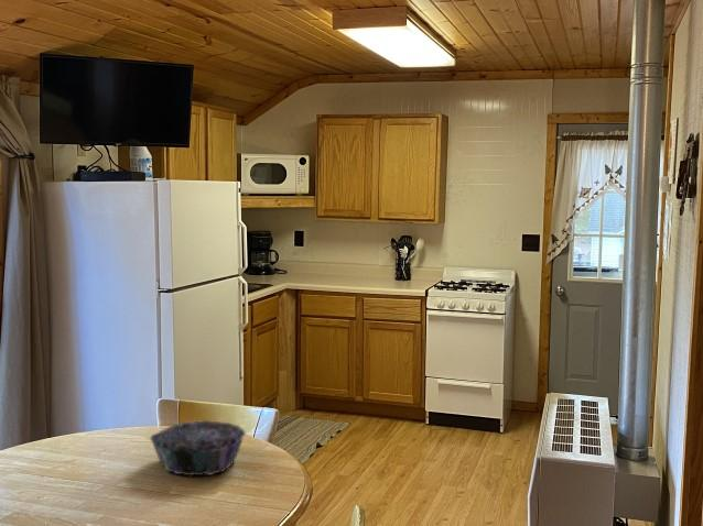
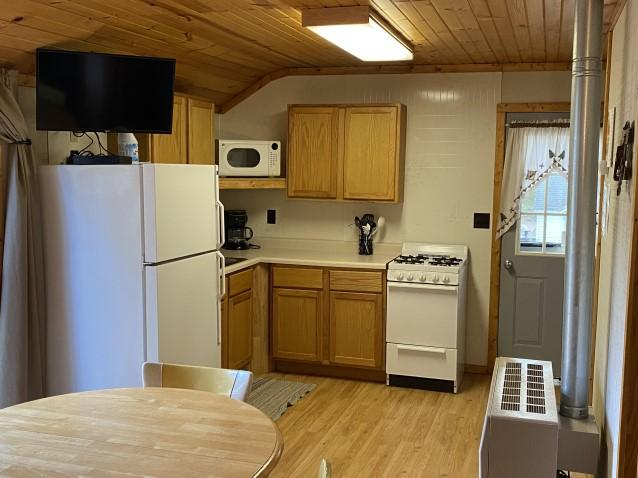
- decorative bowl [149,419,247,476]
